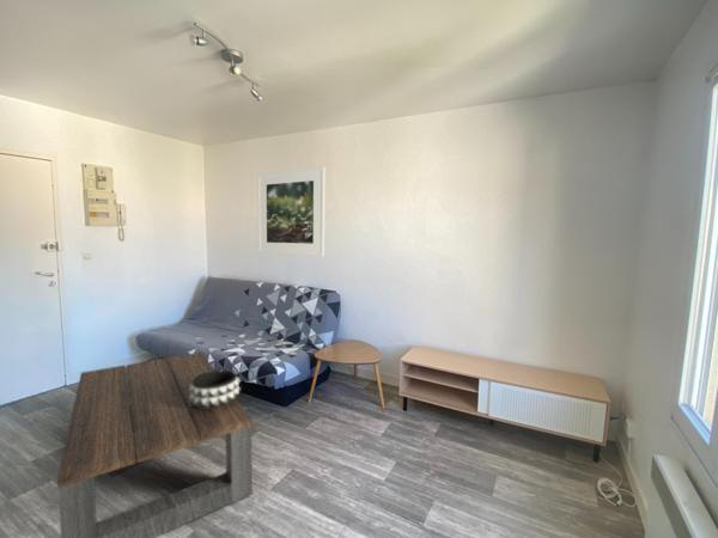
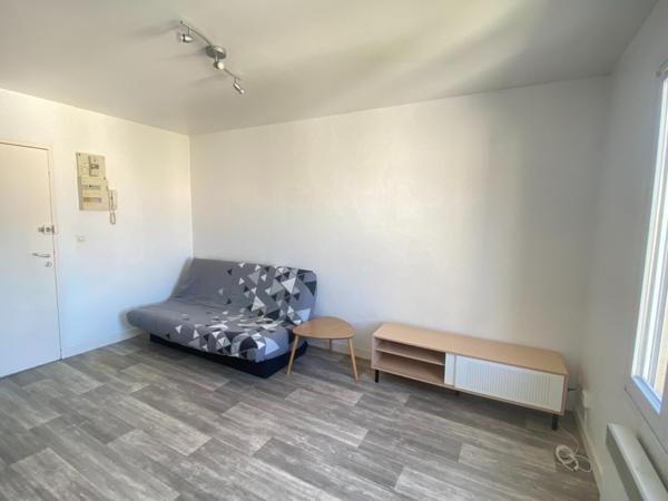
- decorative bowl [189,369,242,409]
- coffee table [56,351,254,538]
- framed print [256,166,325,257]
